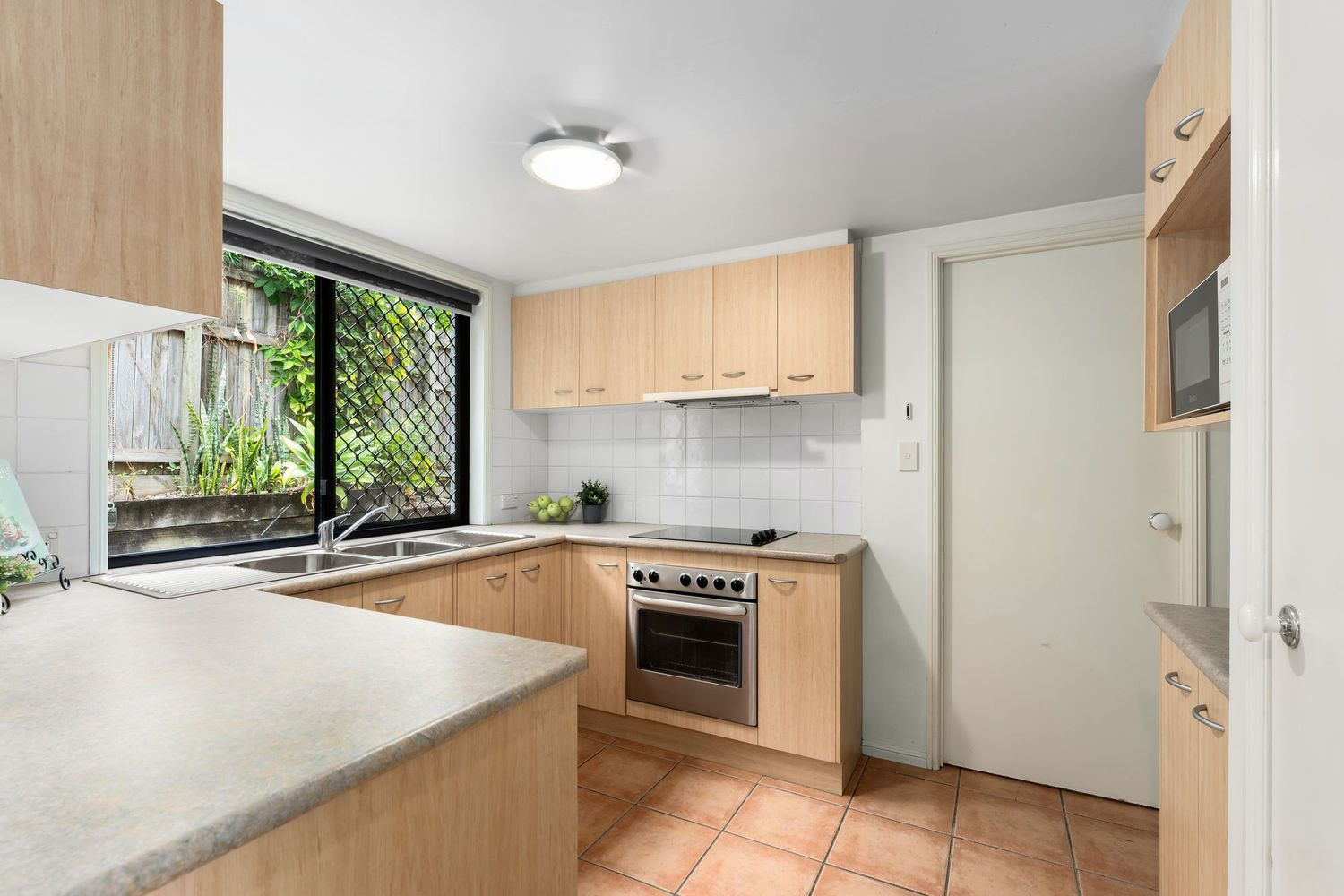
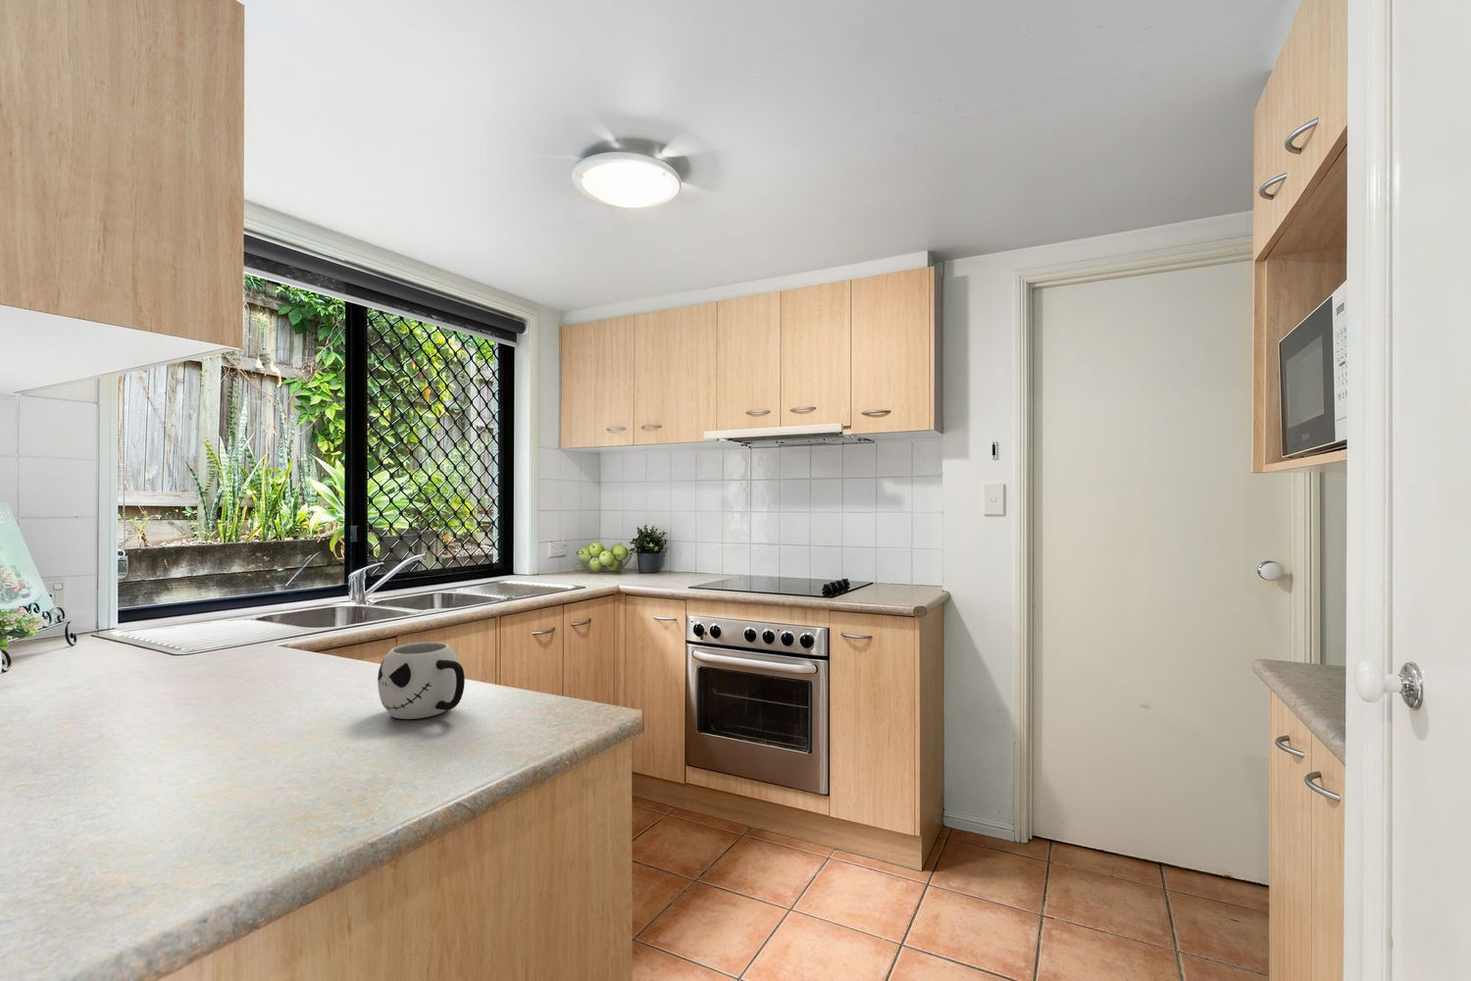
+ mug [377,640,466,720]
